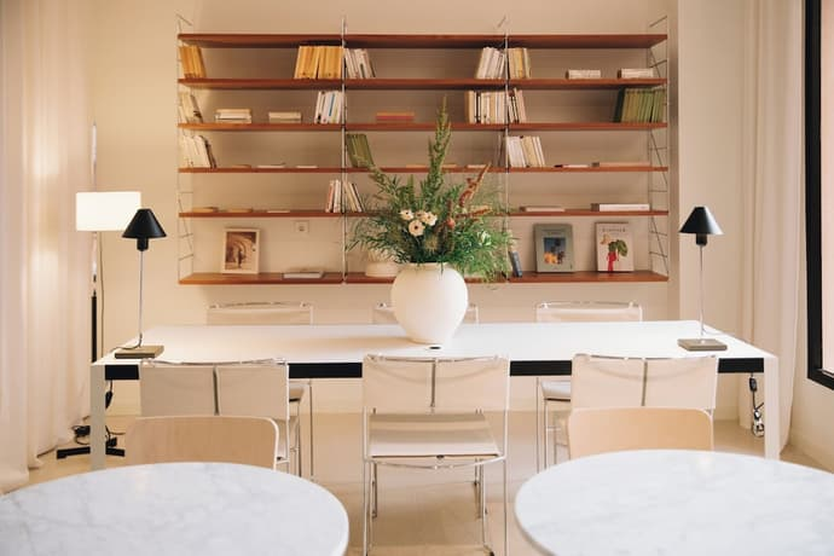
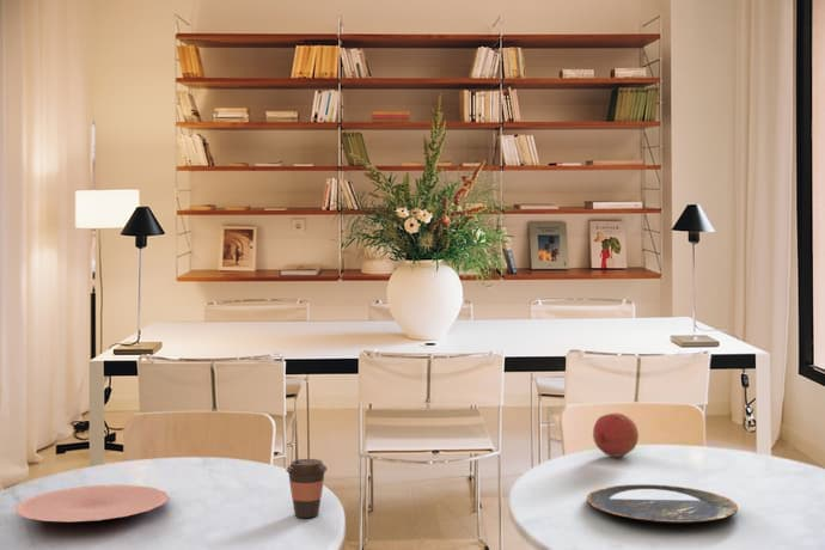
+ plate [586,483,739,525]
+ coffee cup [285,458,329,519]
+ fruit [592,411,640,458]
+ plate [14,483,170,522]
